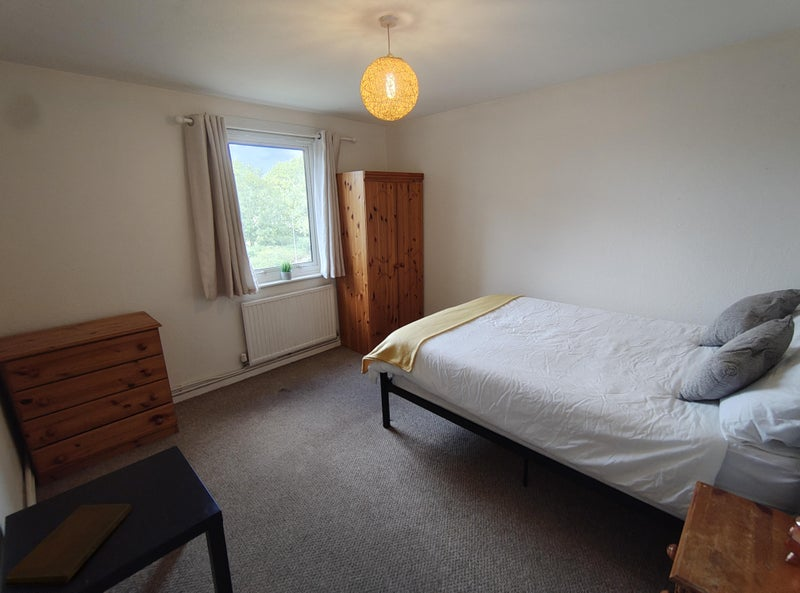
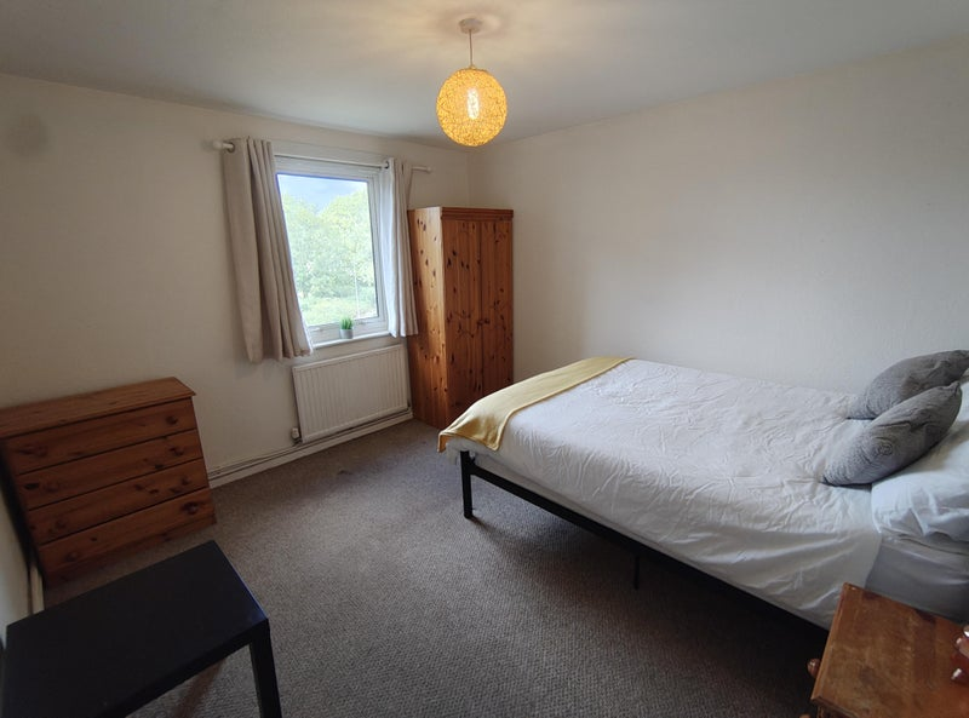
- notebook [2,503,133,588]
